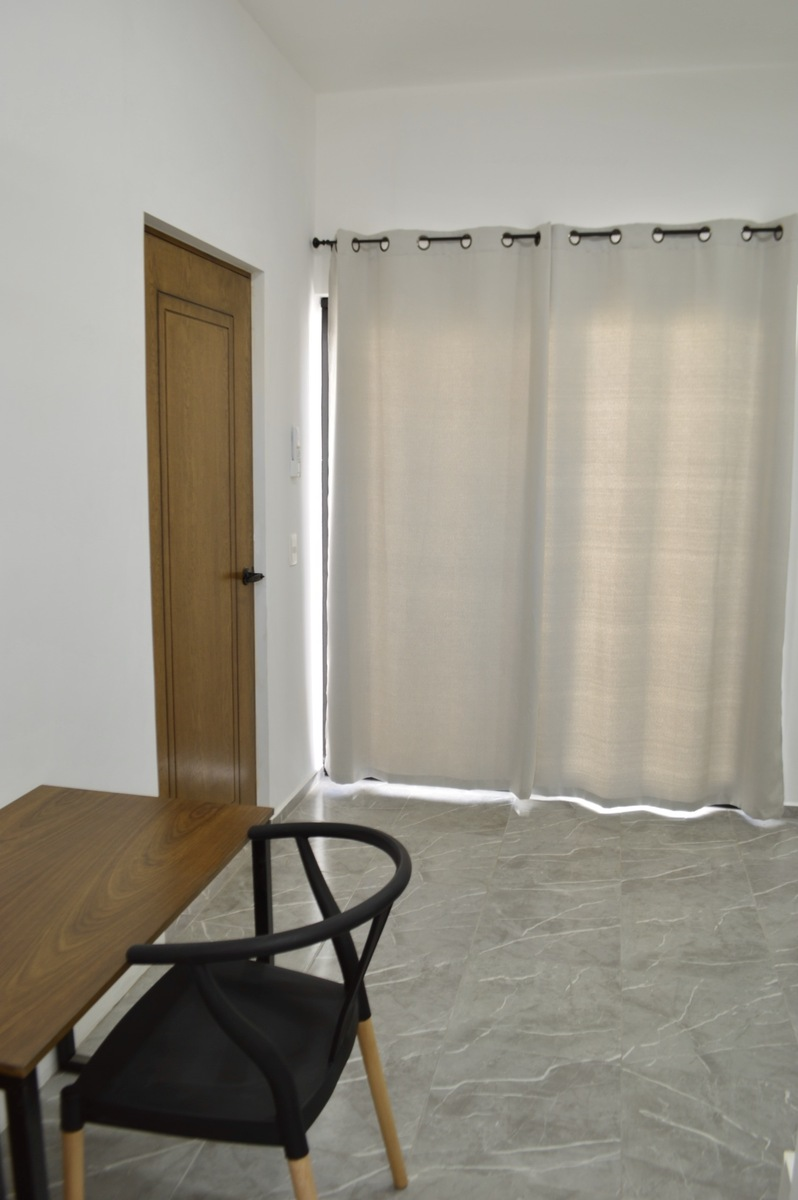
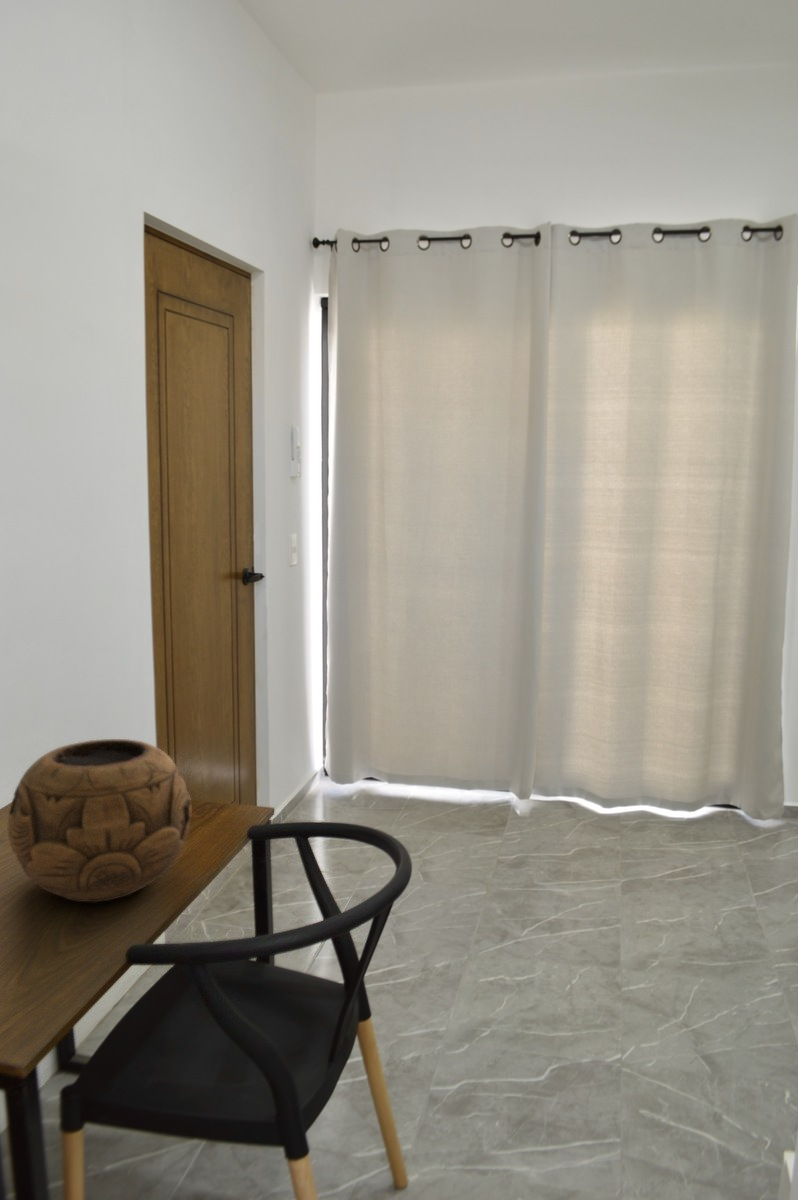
+ decorative bowl [7,738,192,903]
